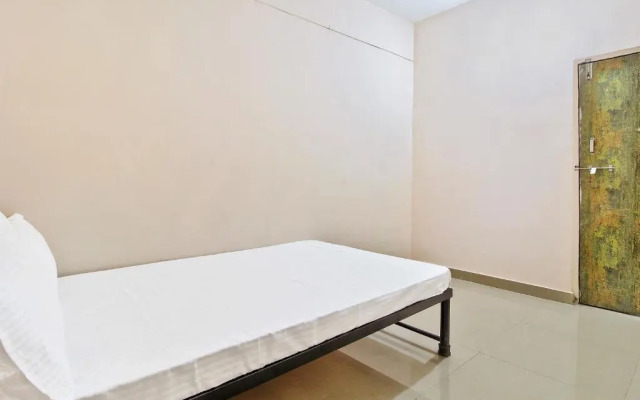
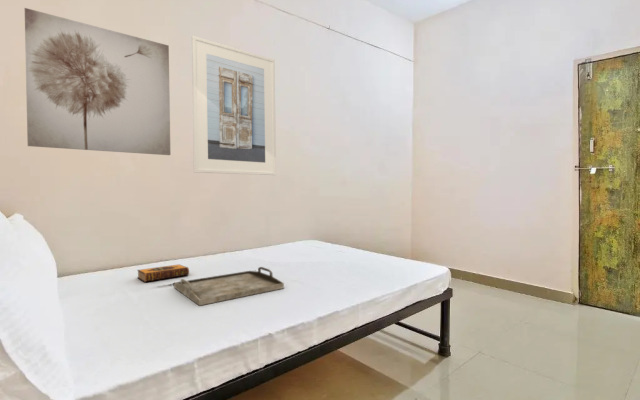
+ hardback book [136,263,190,283]
+ wall art [24,7,171,156]
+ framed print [191,35,277,176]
+ serving tray [173,266,285,307]
